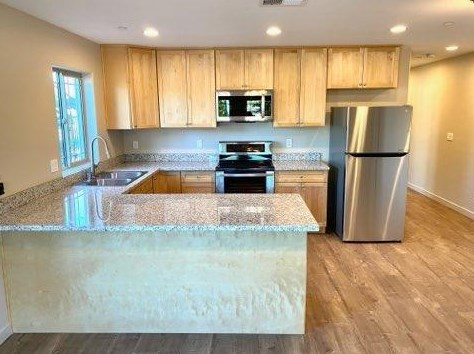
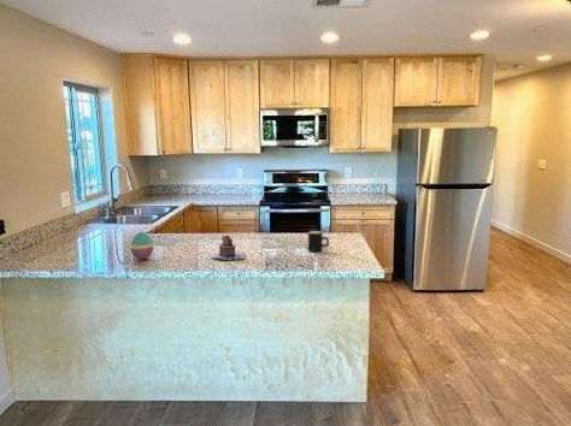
+ mug [307,230,330,253]
+ teapot [211,235,247,261]
+ decorative egg [129,231,154,261]
